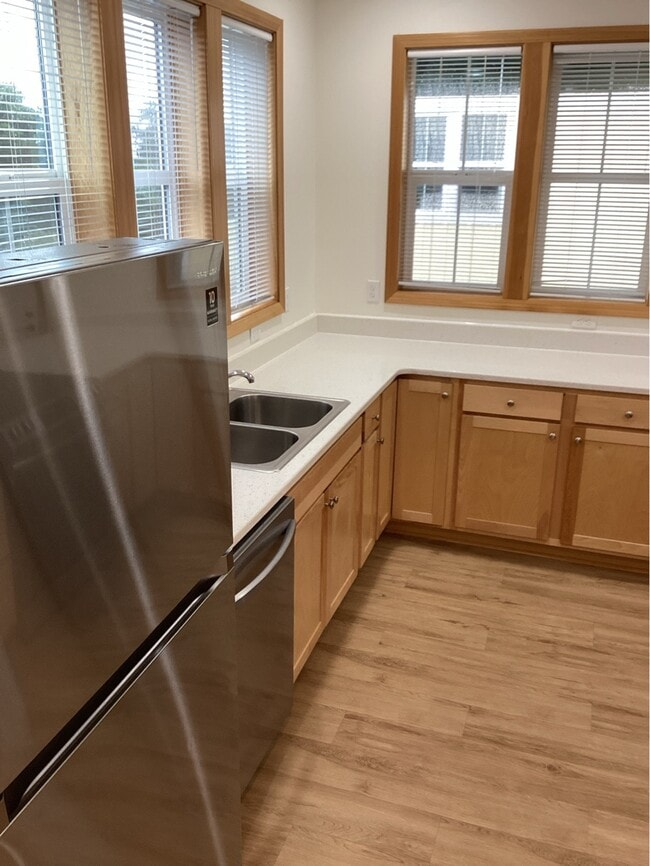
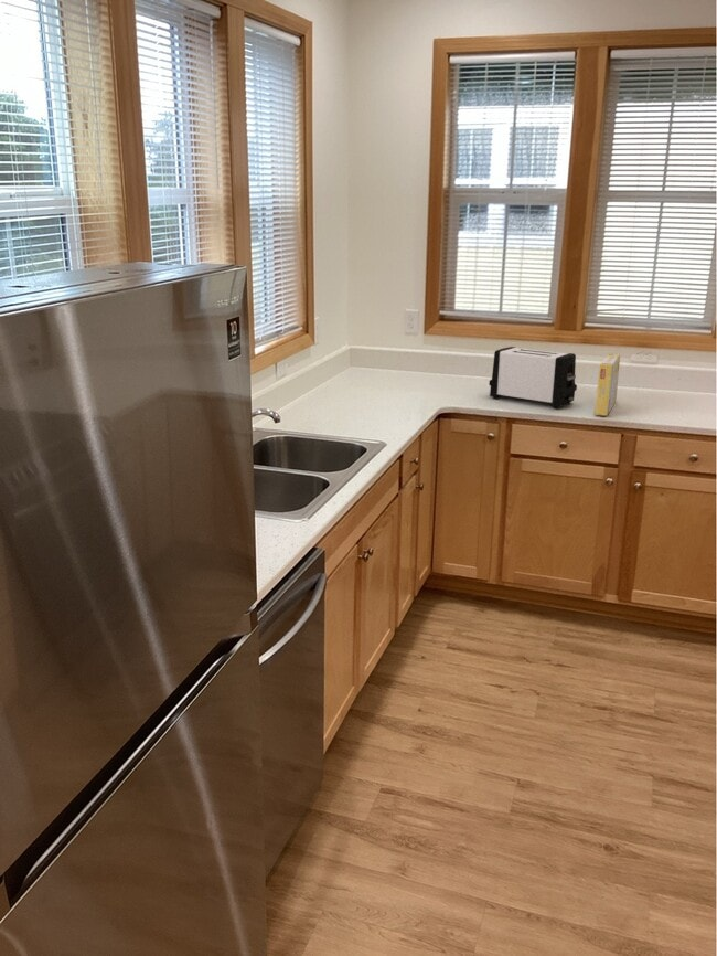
+ toaster [488,346,578,410]
+ cereal box [593,353,621,417]
